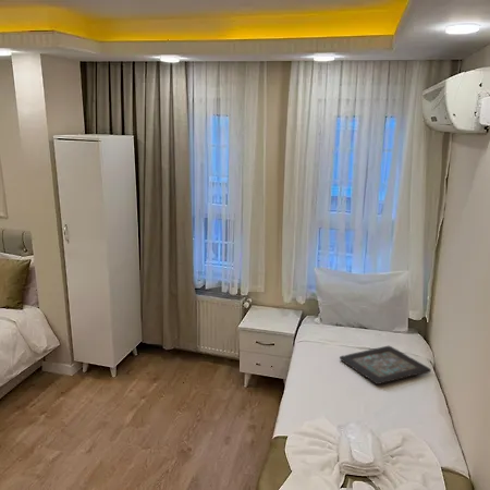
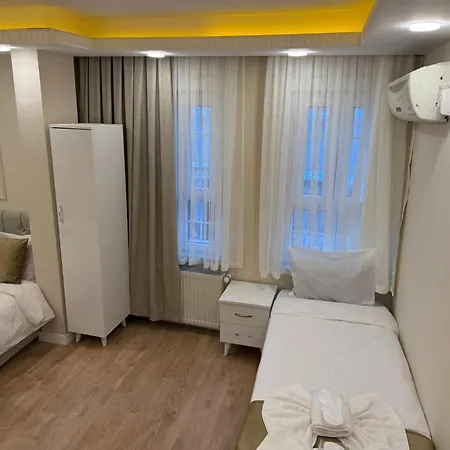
- decorative tray [339,345,432,385]
